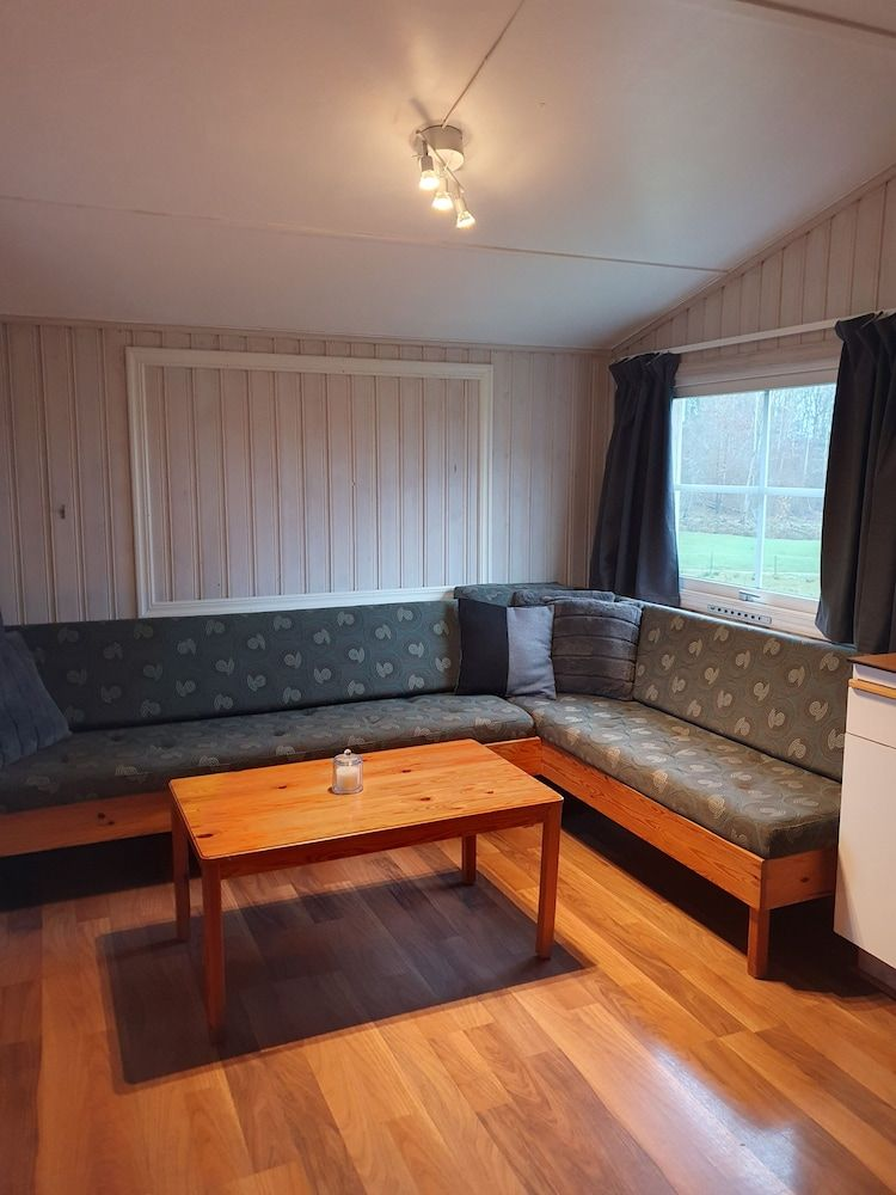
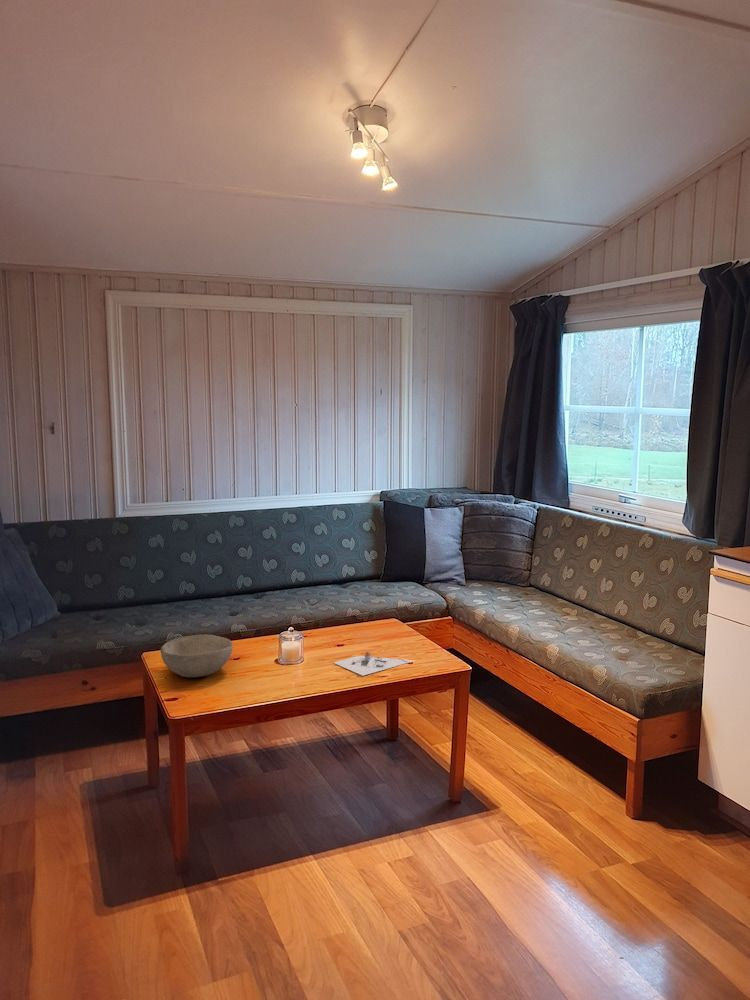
+ architectural model [332,651,416,677]
+ bowl [159,634,234,678]
